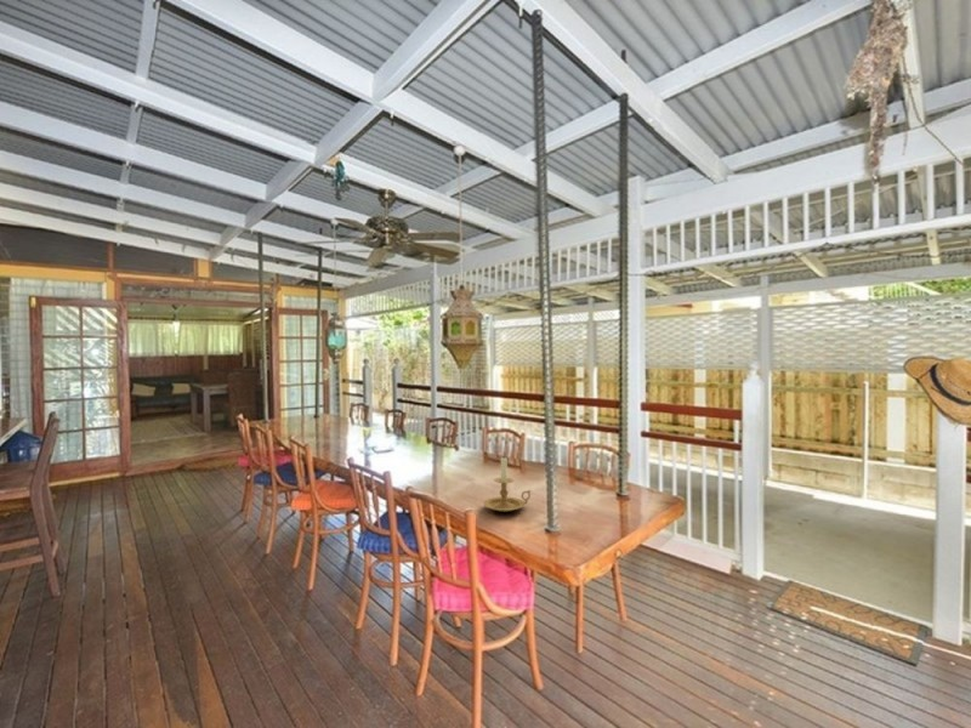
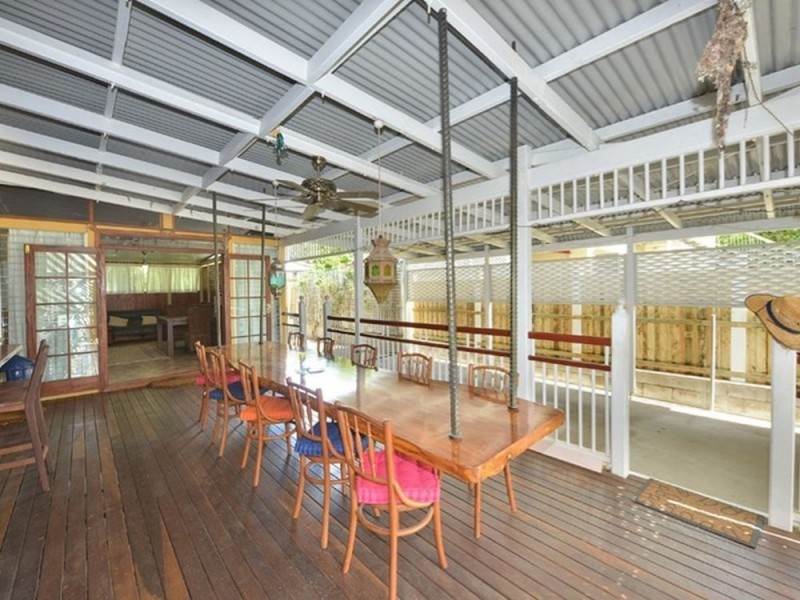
- candle holder [482,456,532,513]
